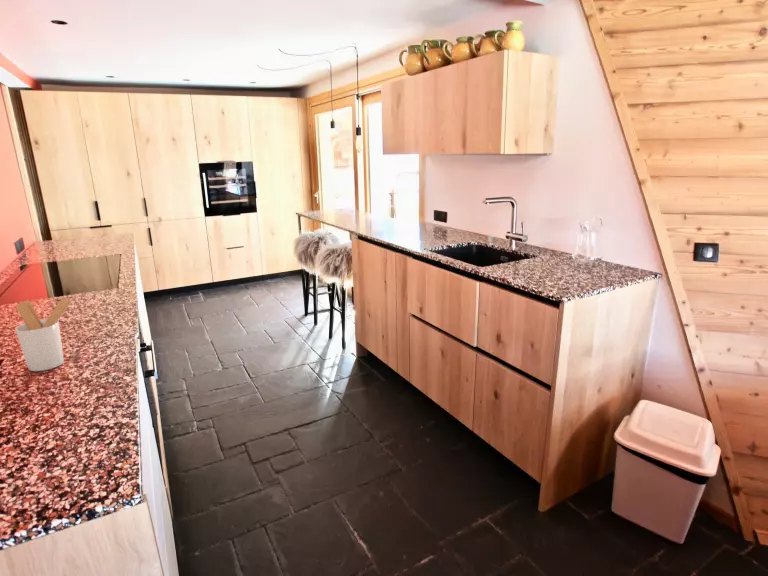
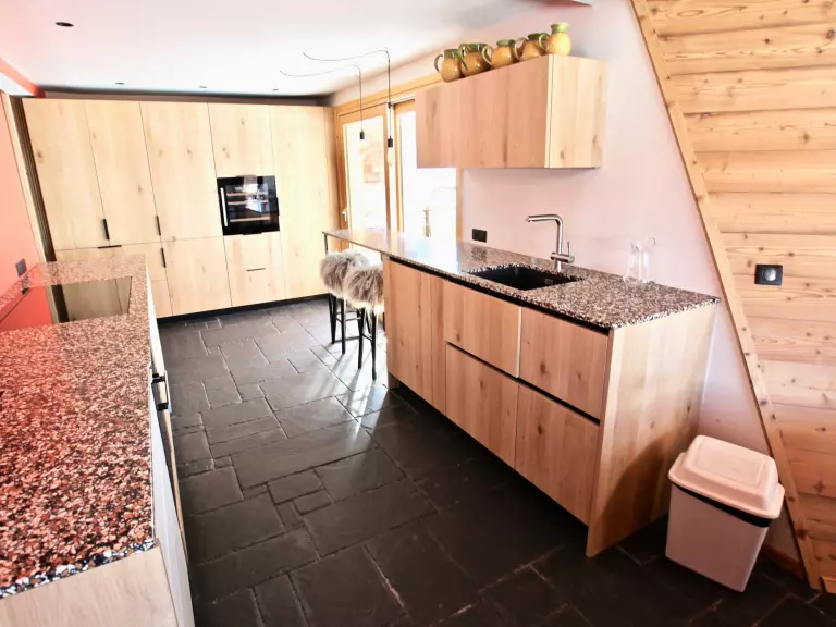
- utensil holder [14,296,73,372]
